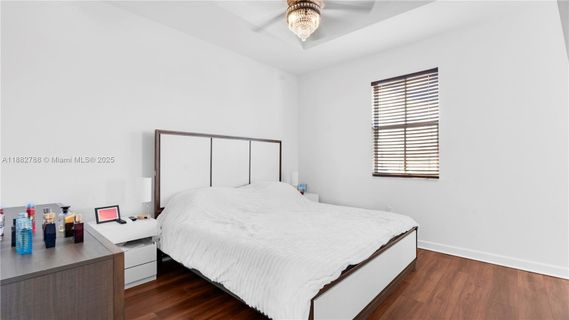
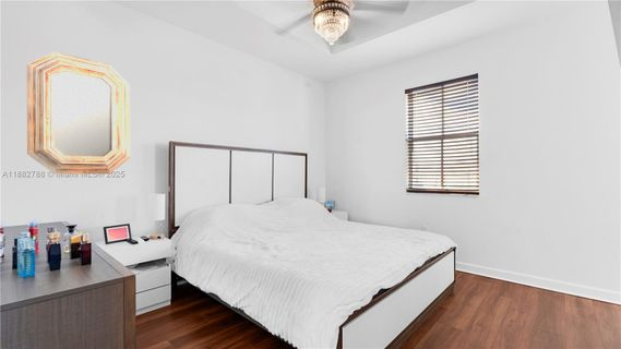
+ home mirror [26,51,131,174]
